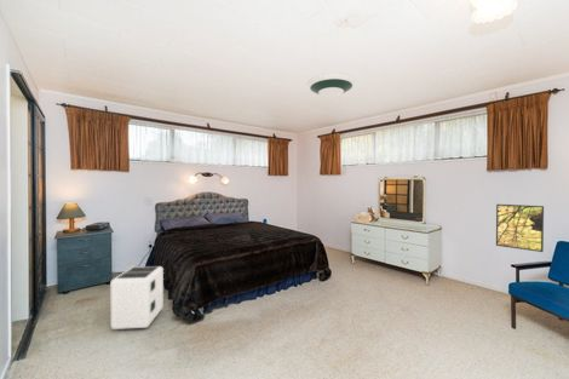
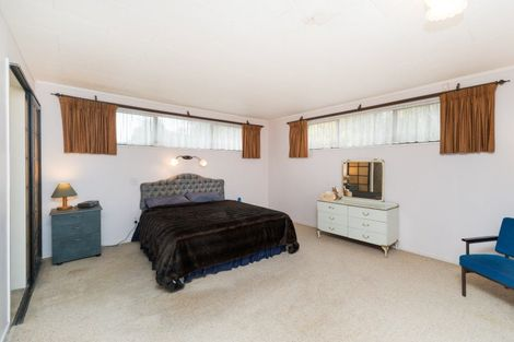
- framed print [495,203,545,253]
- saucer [305,73,357,98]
- air purifier [110,265,165,331]
